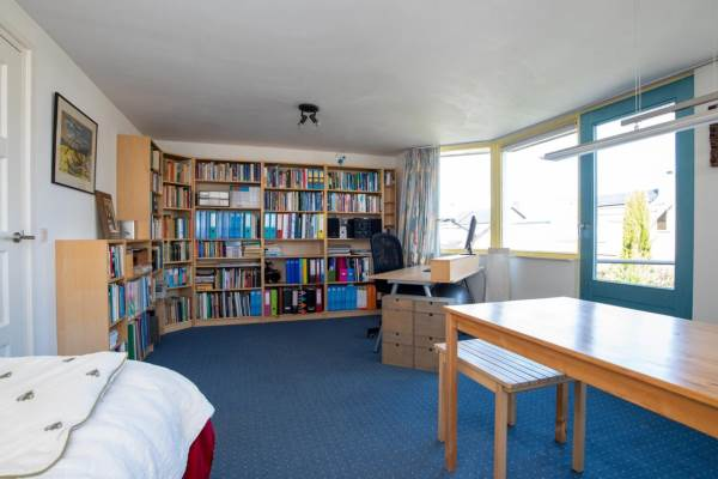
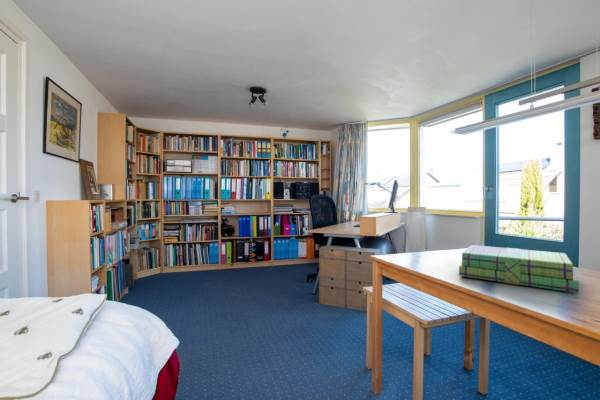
+ stack of books [458,244,580,294]
